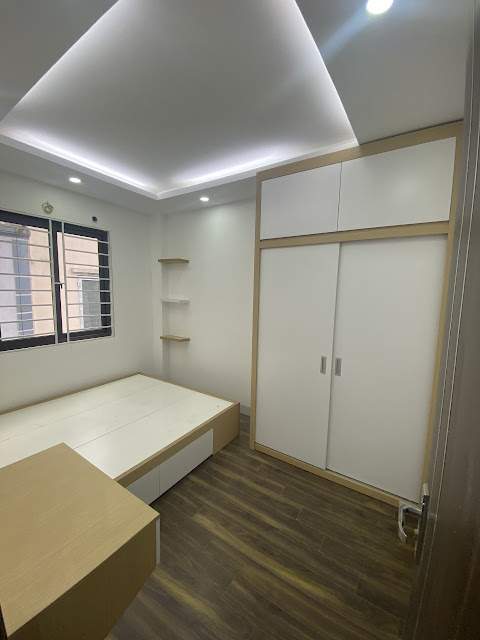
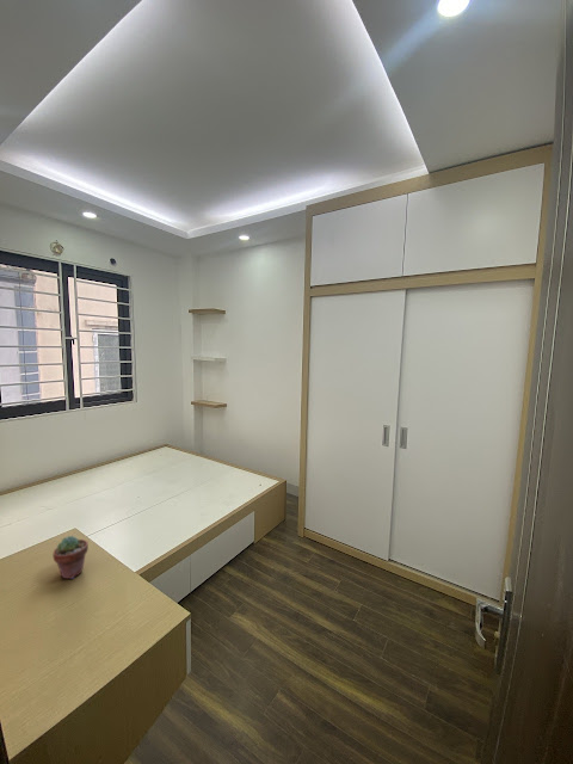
+ potted succulent [51,535,90,580]
